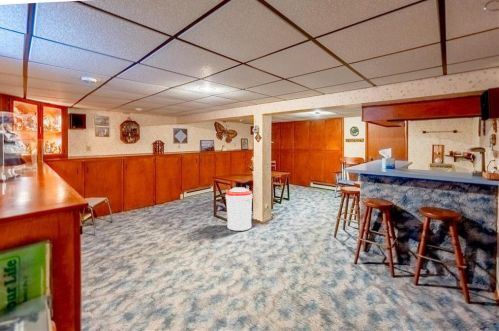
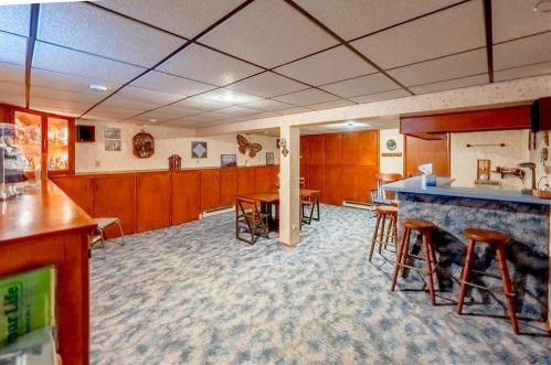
- trash can [225,186,254,232]
